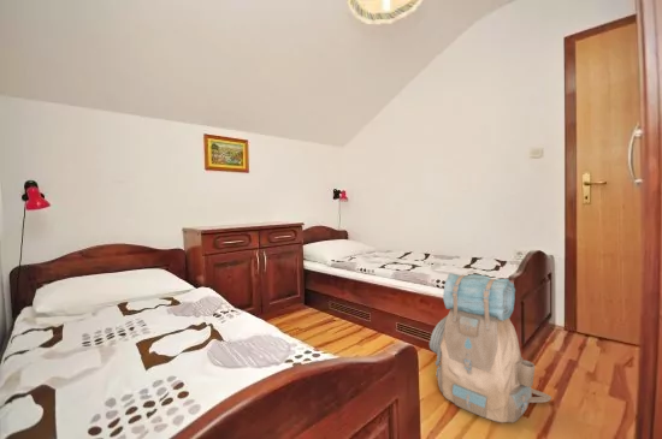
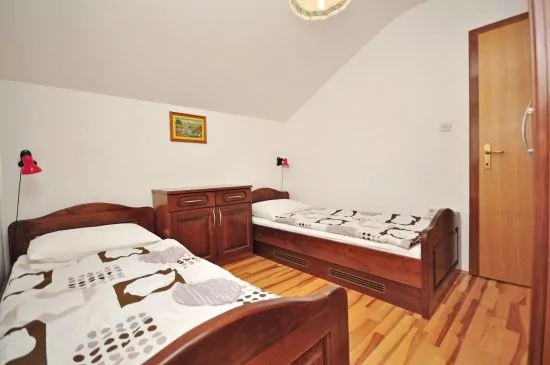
- backpack [428,272,552,423]
